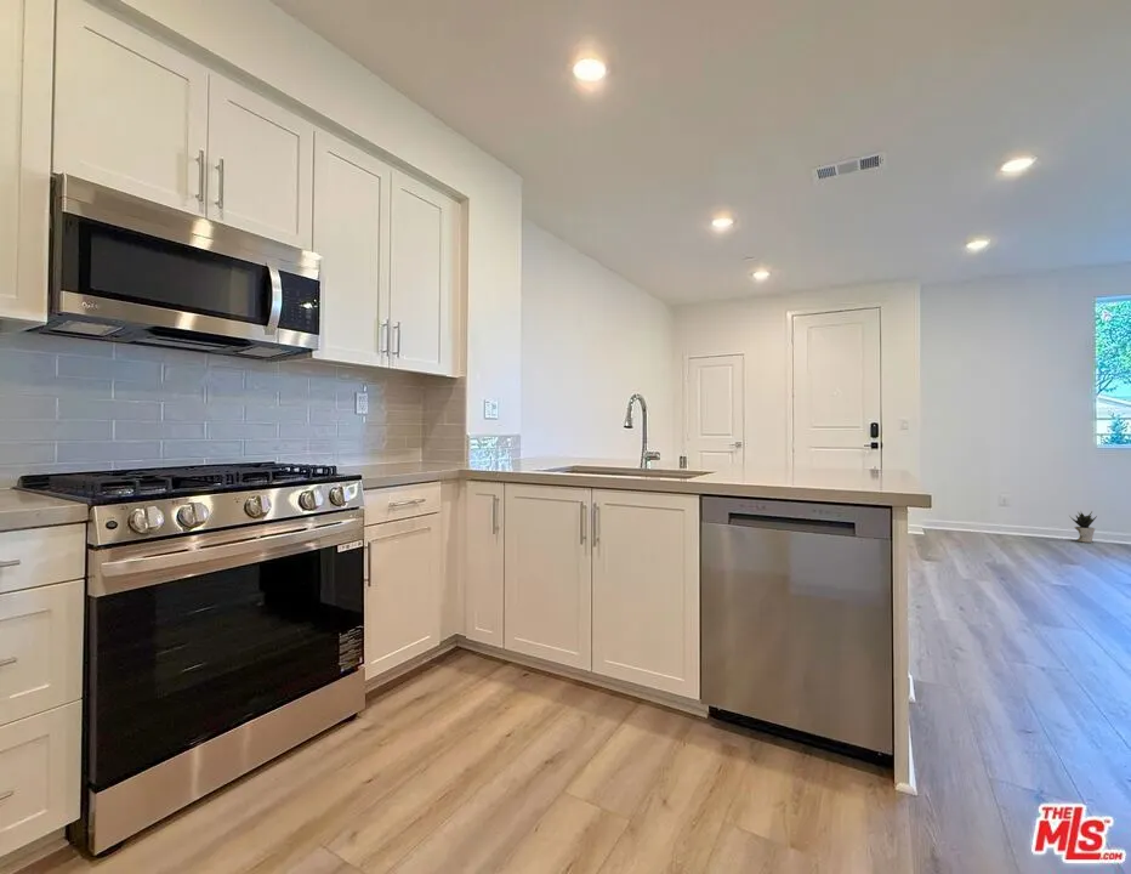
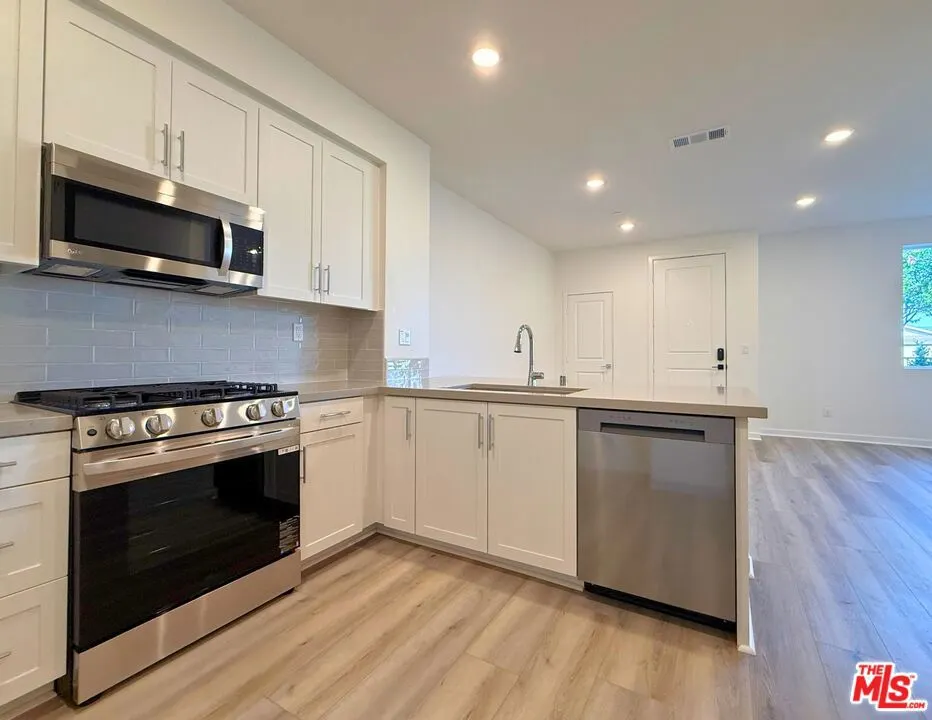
- potted plant [1069,510,1098,544]
